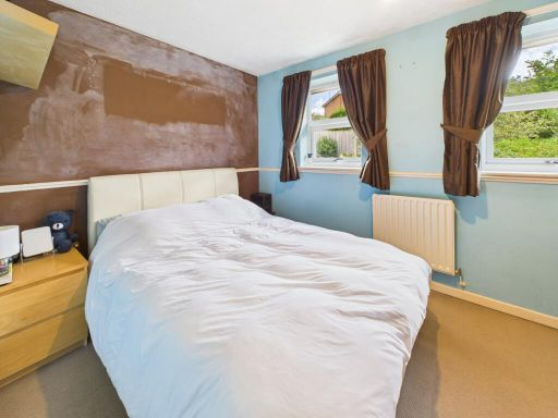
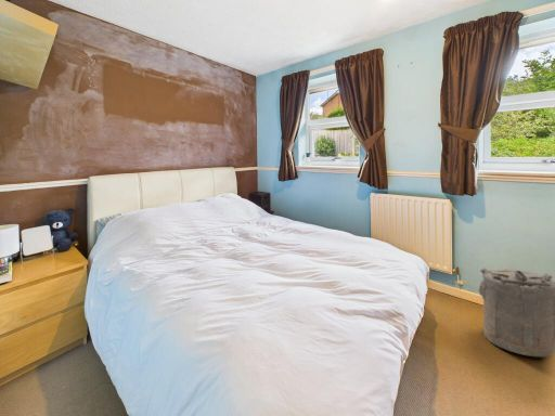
+ laundry hamper [477,266,555,358]
